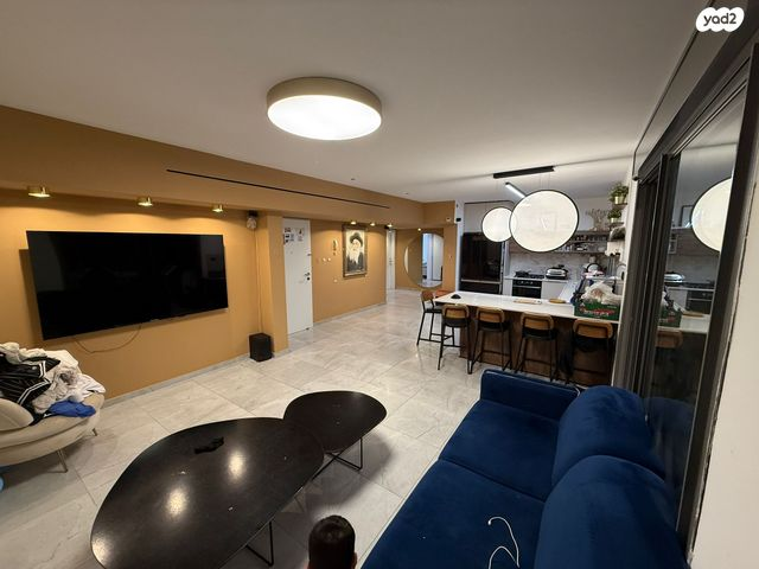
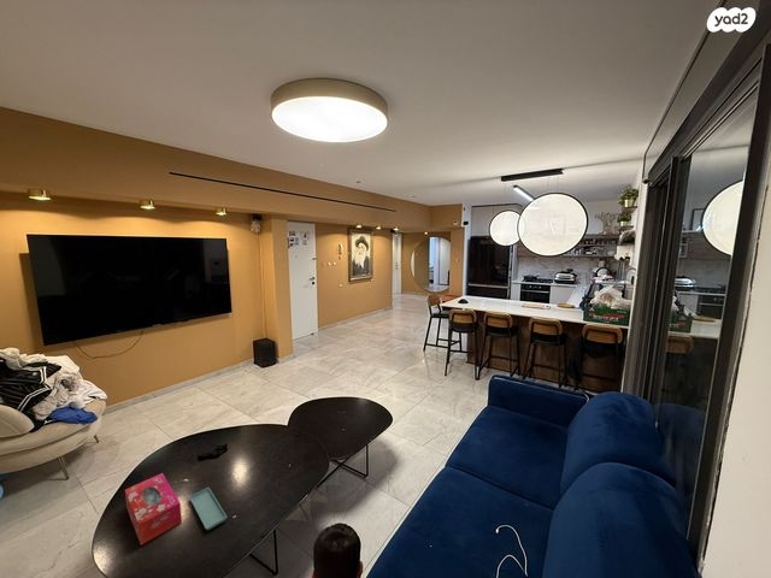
+ saucer [188,486,228,531]
+ tissue box [124,472,183,545]
